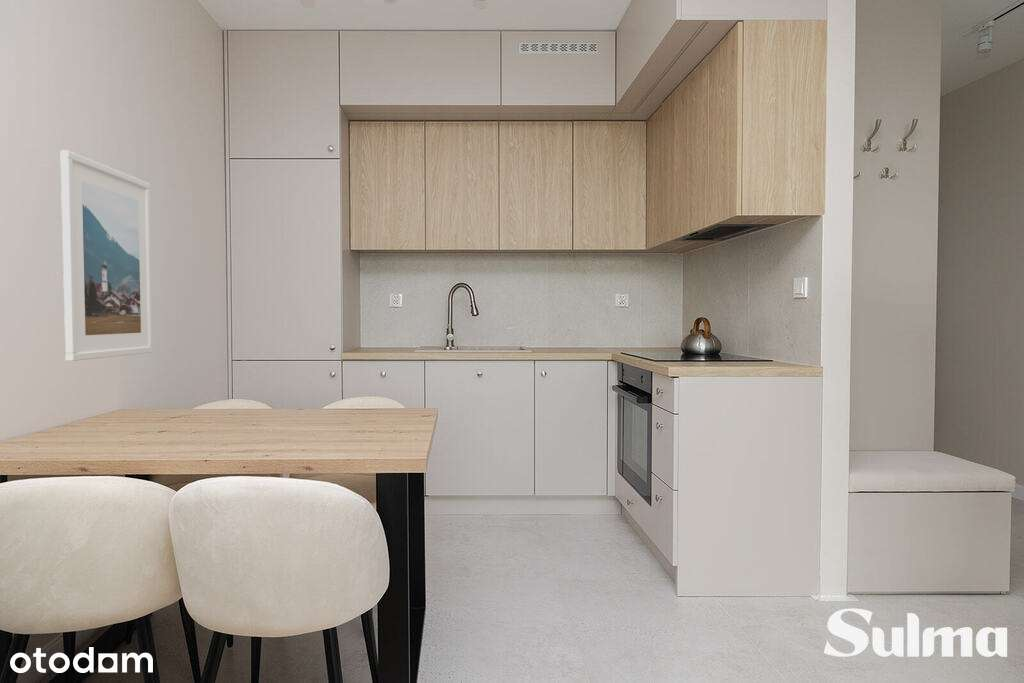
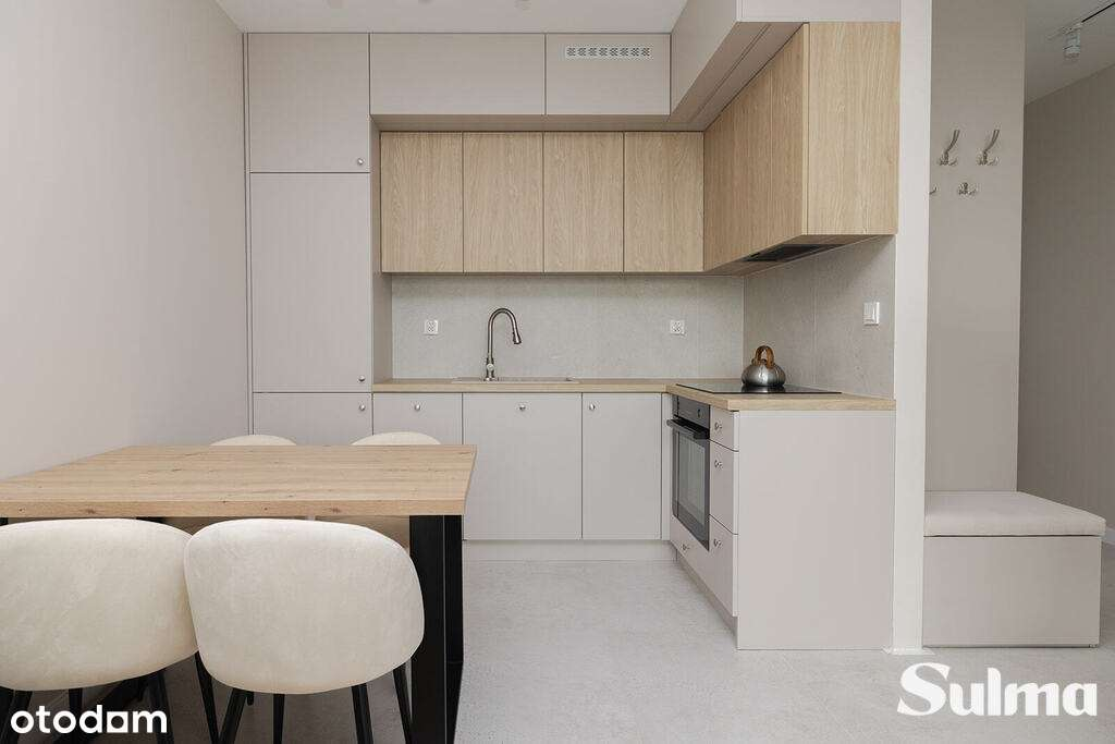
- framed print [59,150,154,362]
